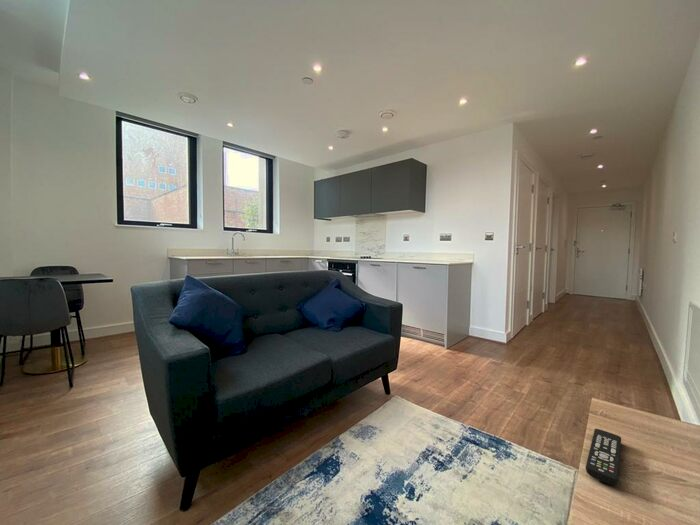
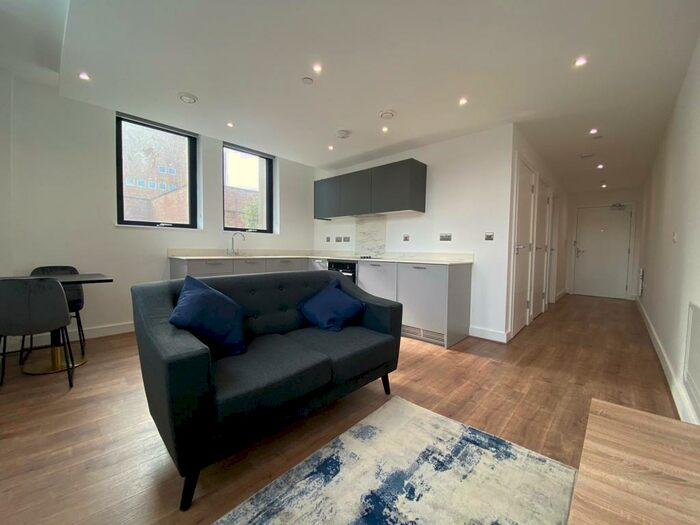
- remote control [585,428,622,486]
